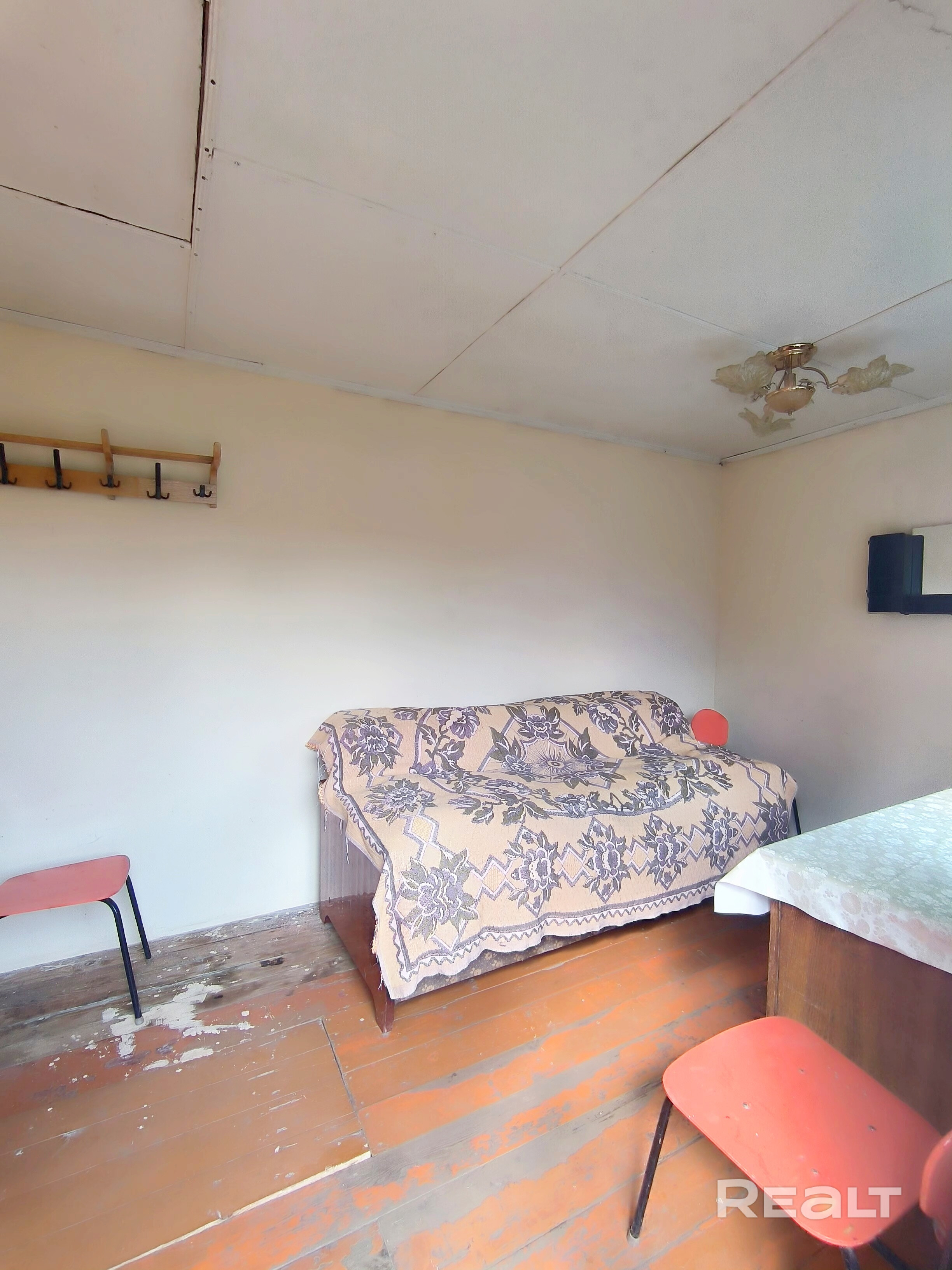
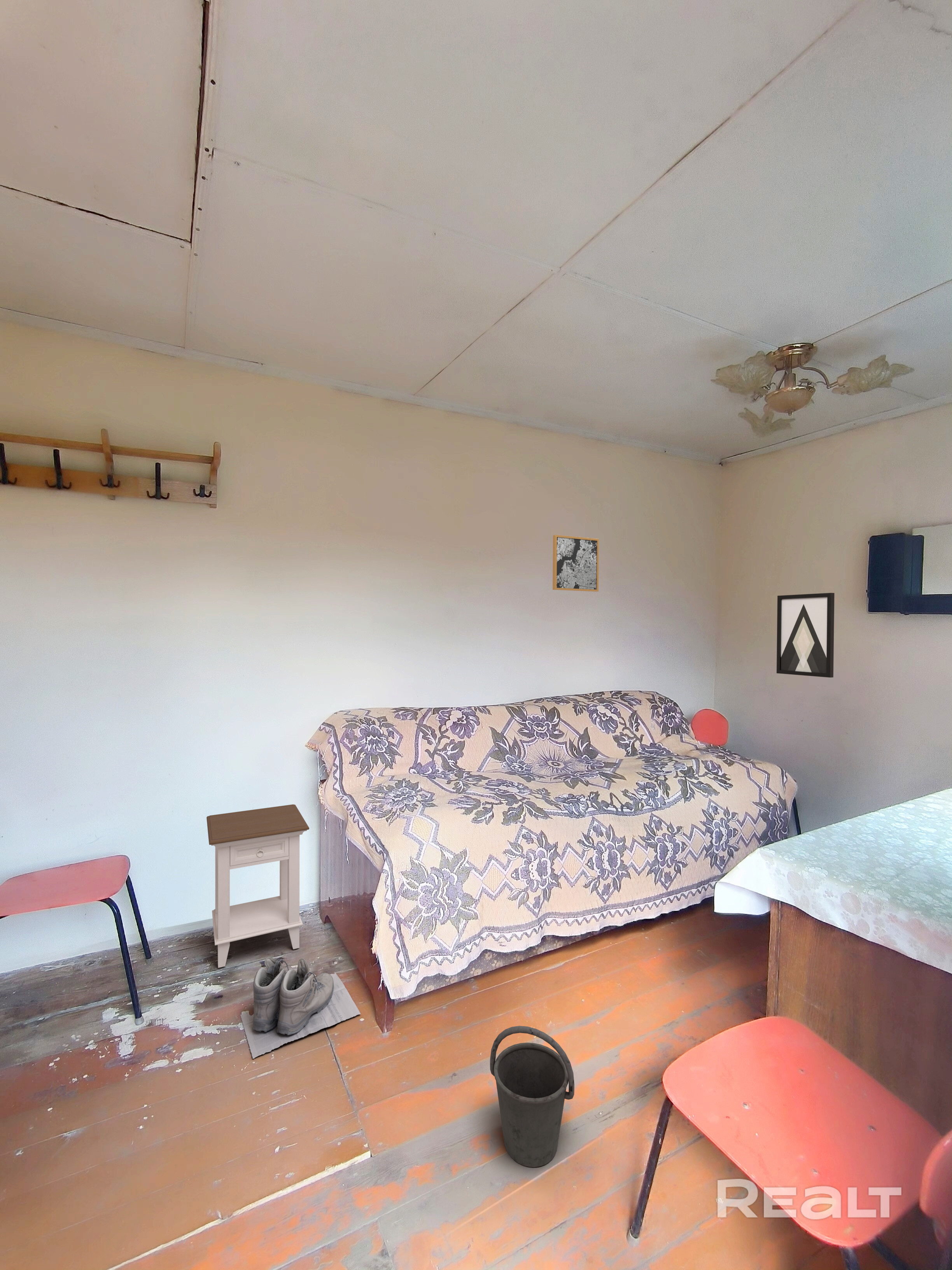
+ nightstand [206,804,310,968]
+ bucket [490,1026,575,1168]
+ boots [240,957,361,1059]
+ wall art [776,593,835,678]
+ wall art [552,535,599,592]
